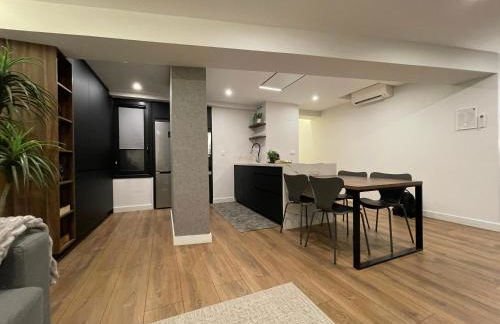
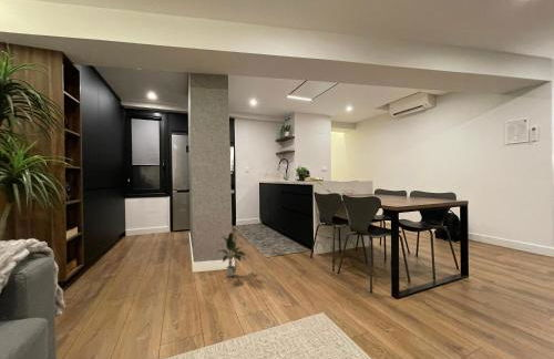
+ potted plant [218,232,247,277]
